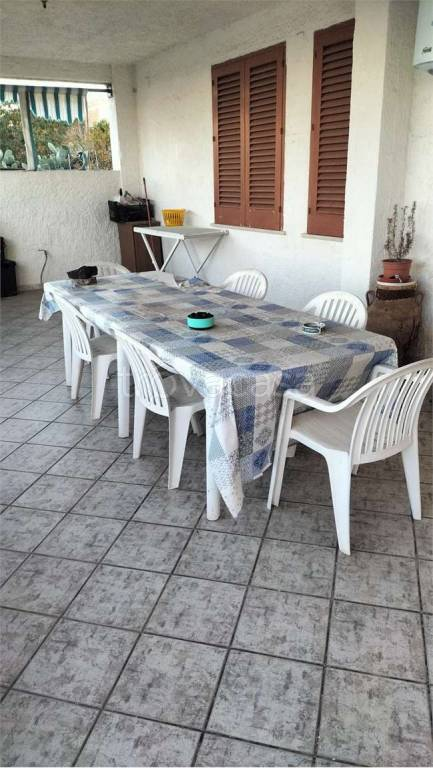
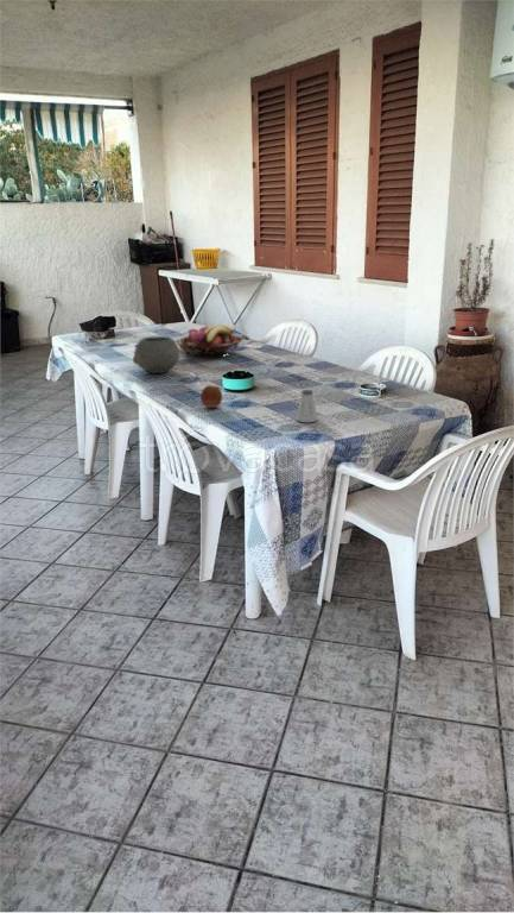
+ apple [199,384,223,409]
+ bowl [132,335,182,374]
+ fruit basket [177,323,243,358]
+ saltshaker [296,389,318,423]
